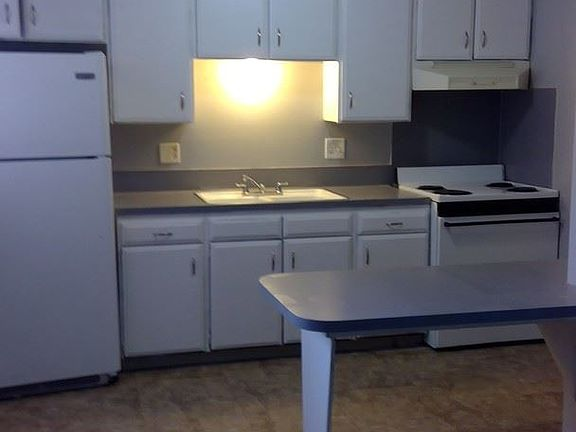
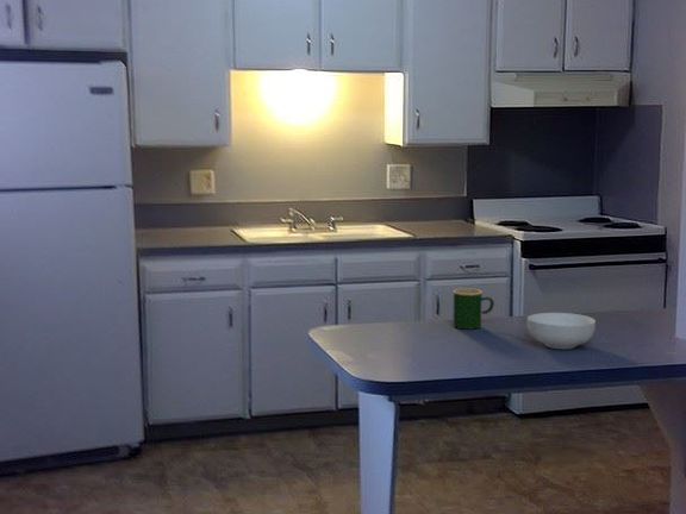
+ mug [451,288,495,330]
+ cereal bowl [526,312,597,350]
